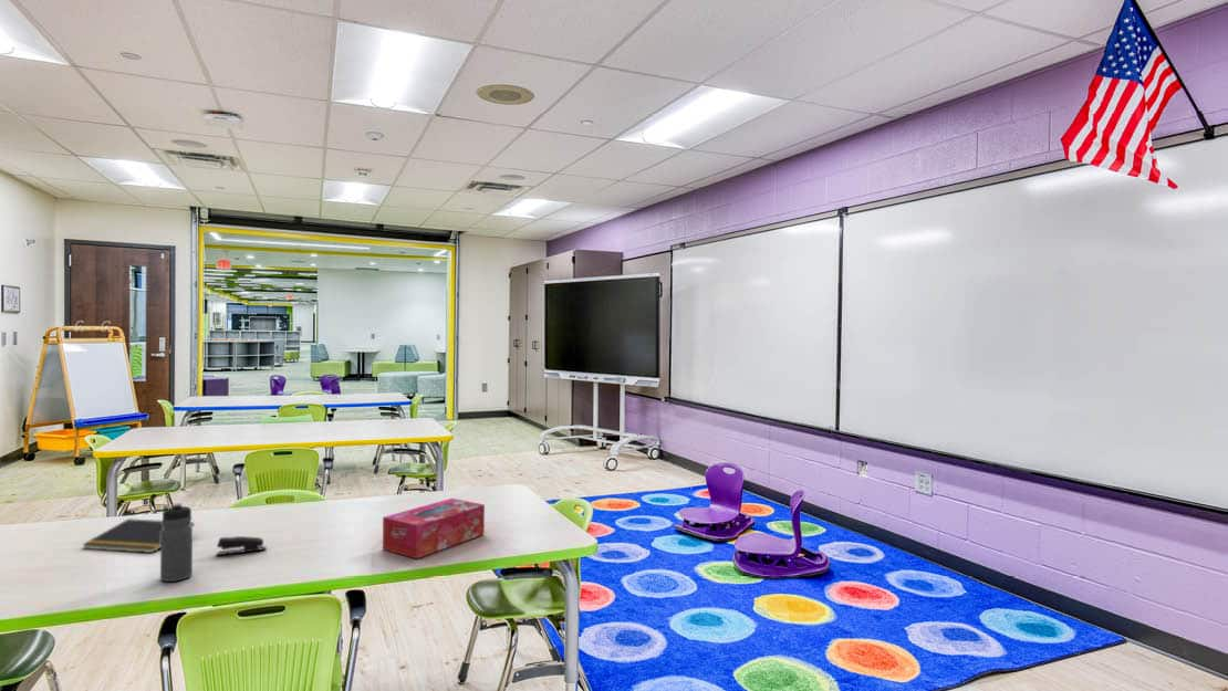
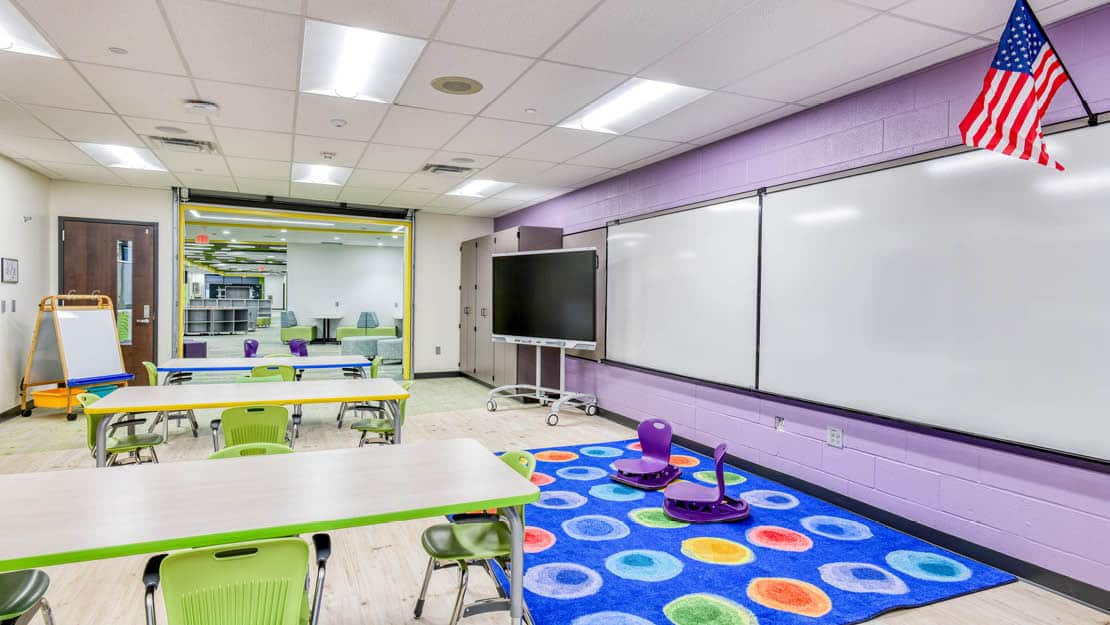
- tissue box [382,498,486,559]
- water bottle [159,502,194,583]
- notepad [81,517,195,554]
- stapler [216,535,268,556]
